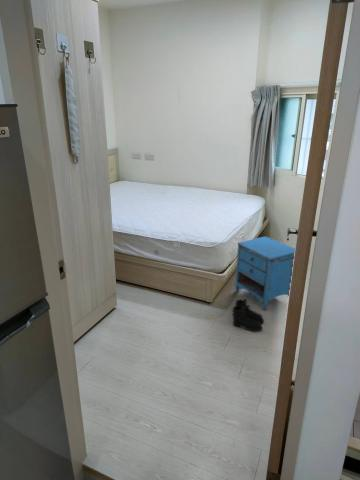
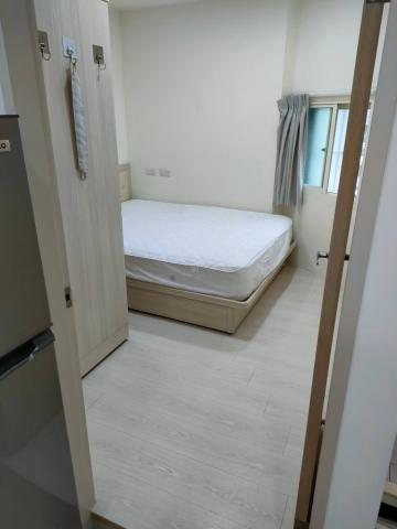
- nightstand [234,236,296,312]
- boots [230,298,265,333]
